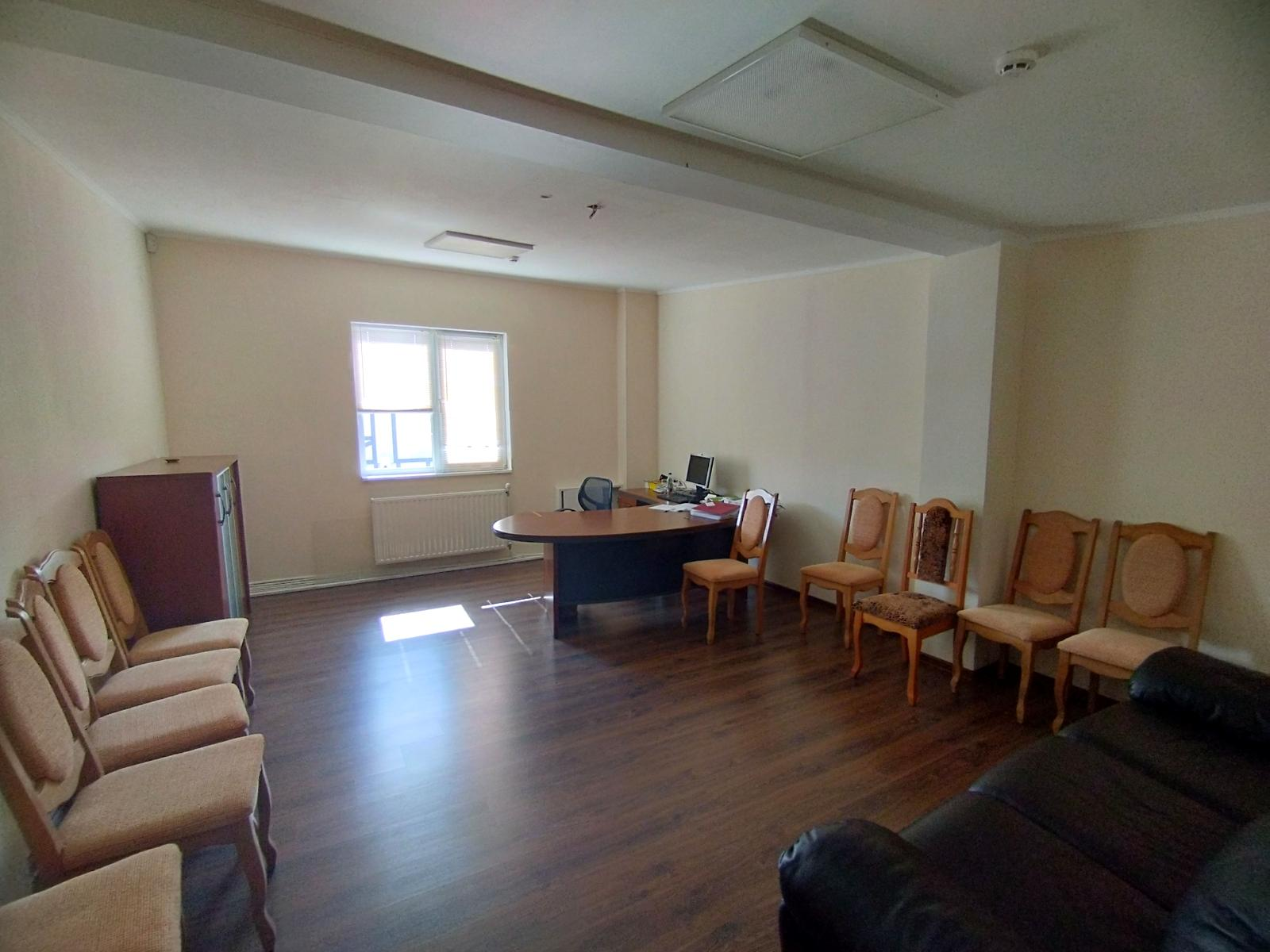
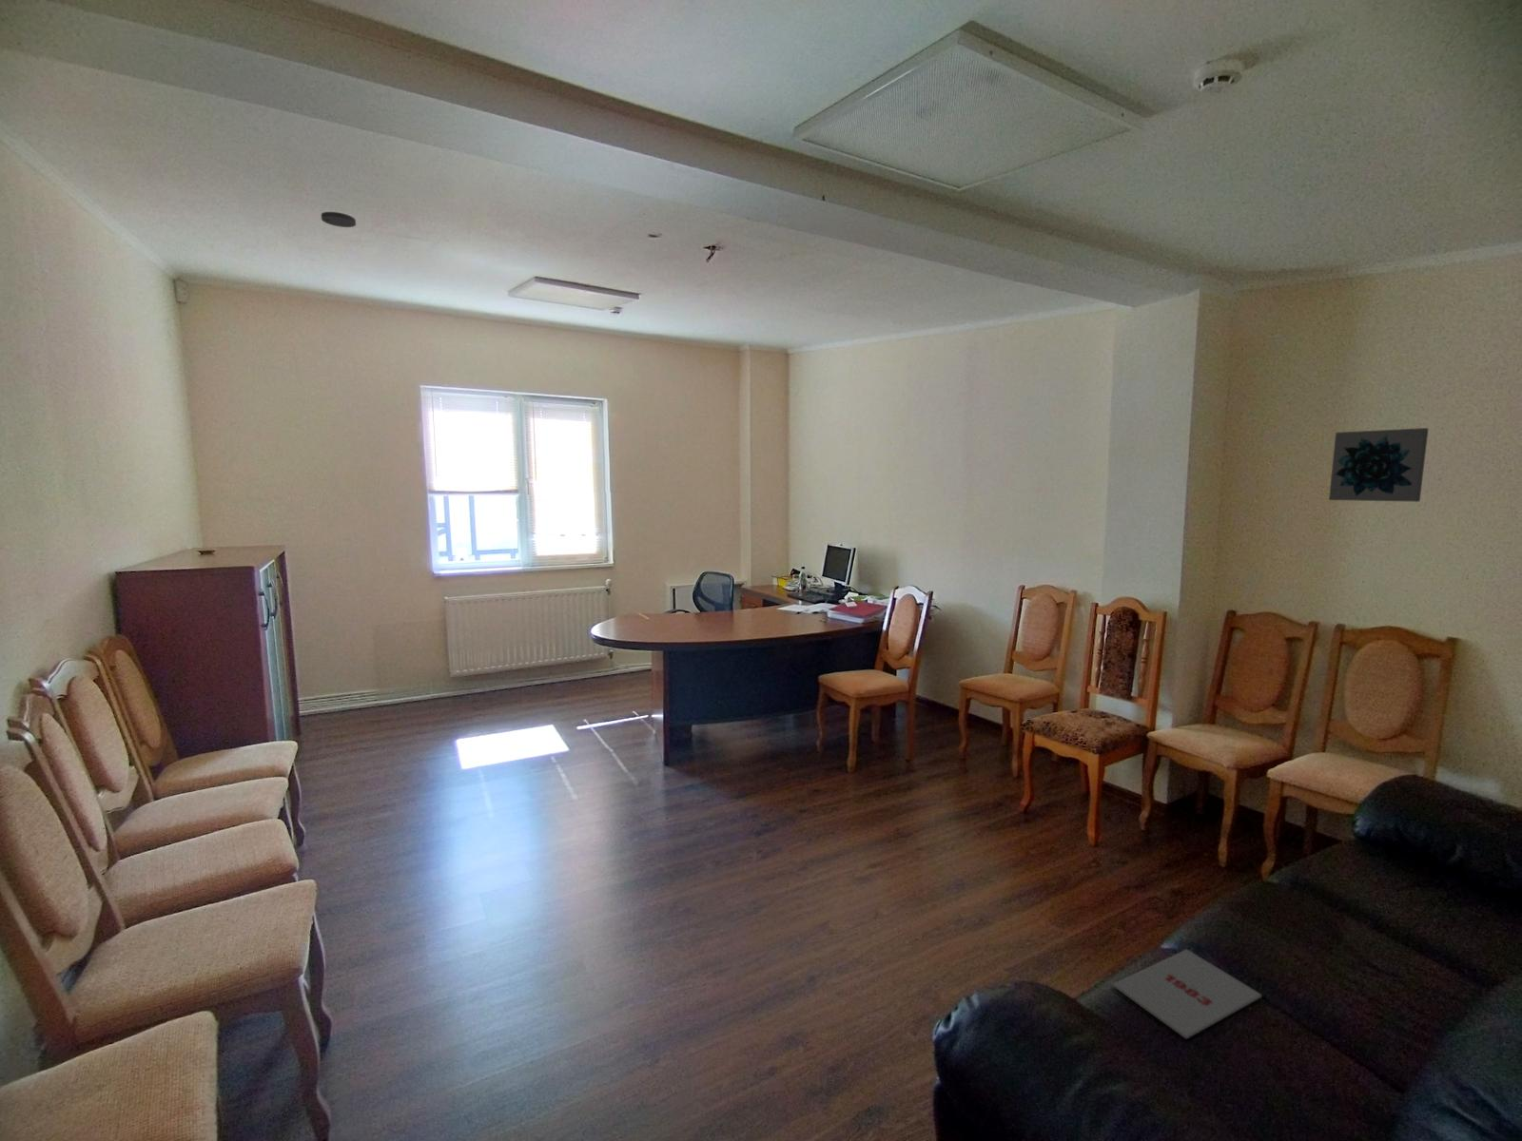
+ smoke detector [320,211,357,228]
+ magazine [1112,949,1262,1040]
+ wall art [1328,427,1429,503]
